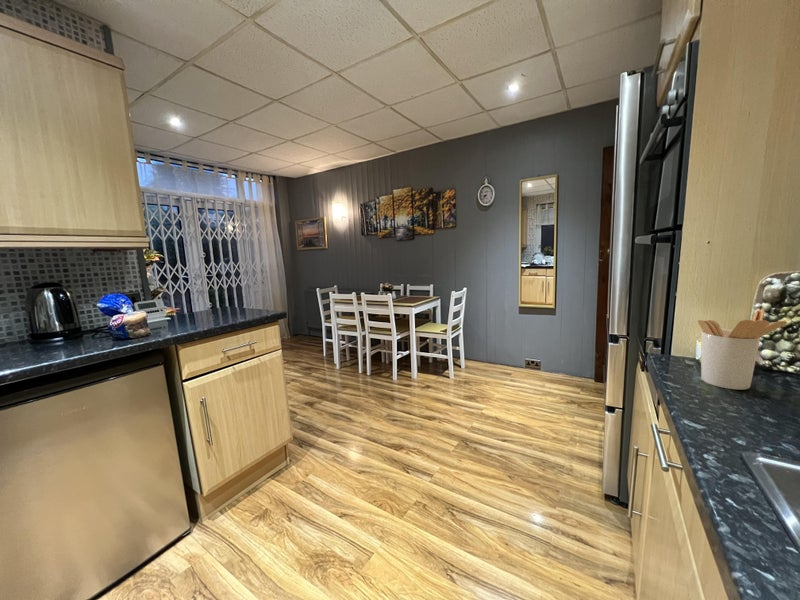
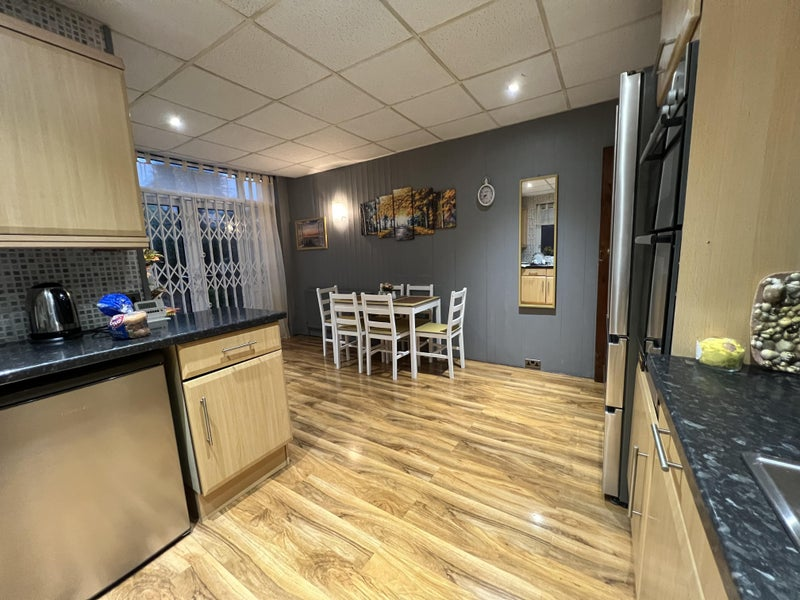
- utensil holder [697,308,788,391]
